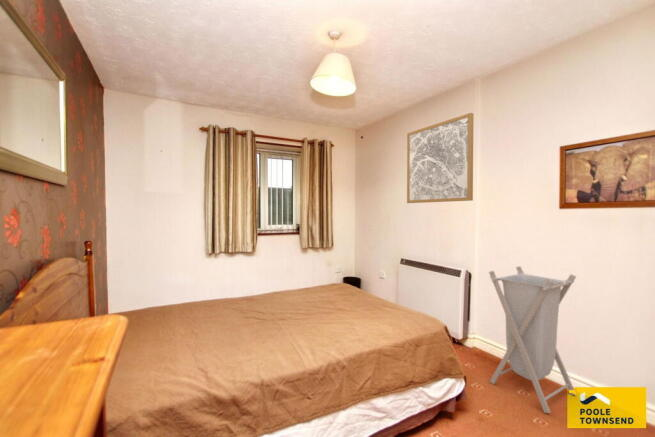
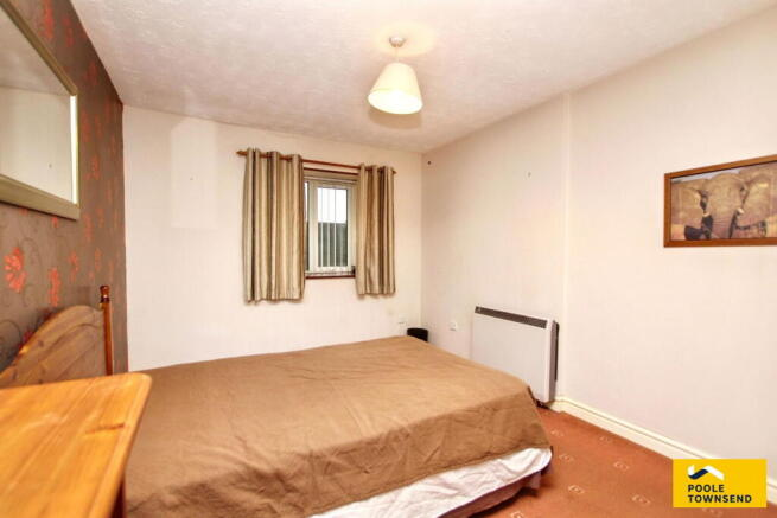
- laundry hamper [488,265,577,414]
- wall art [406,112,474,204]
